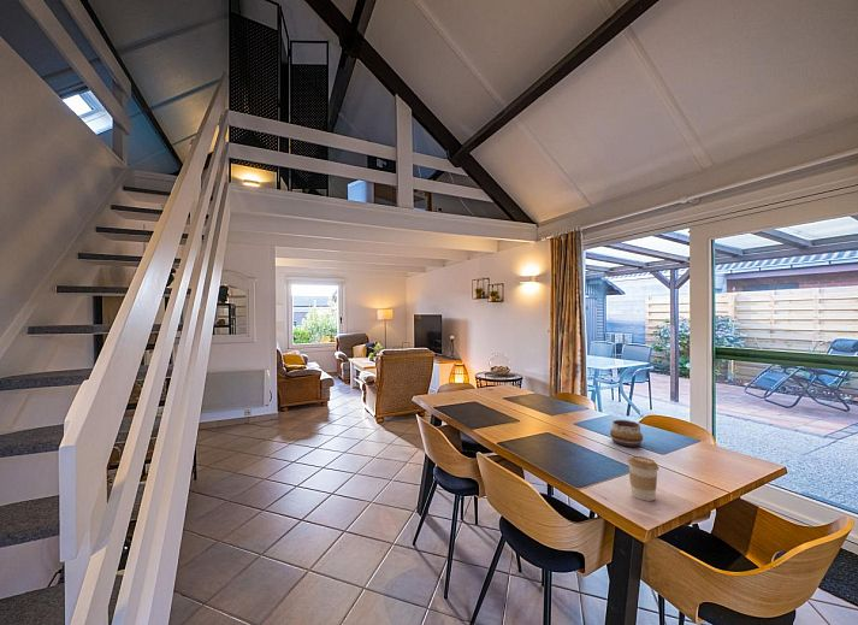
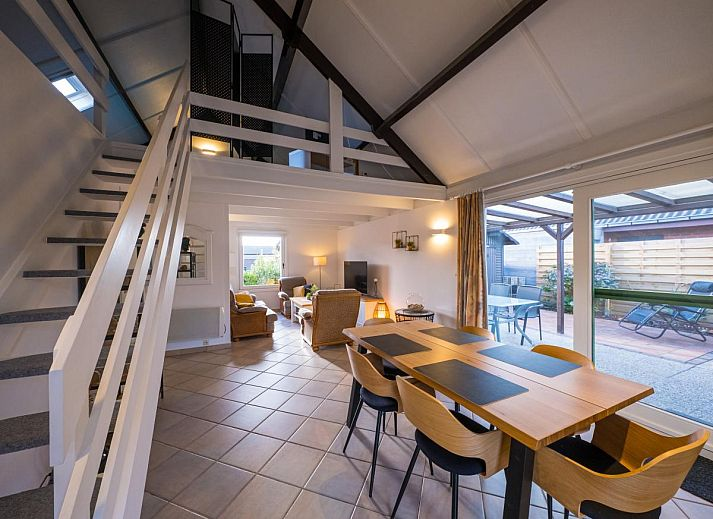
- coffee cup [627,455,661,502]
- decorative bowl [609,419,645,448]
